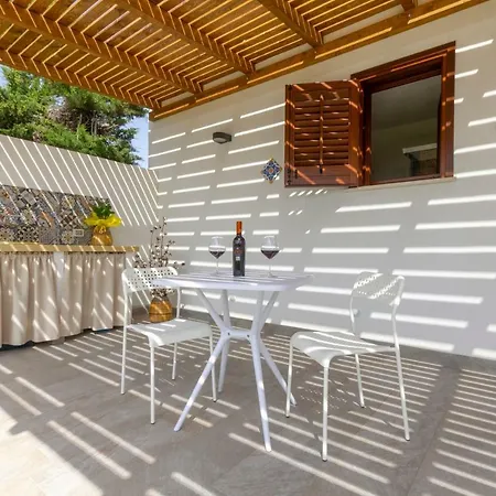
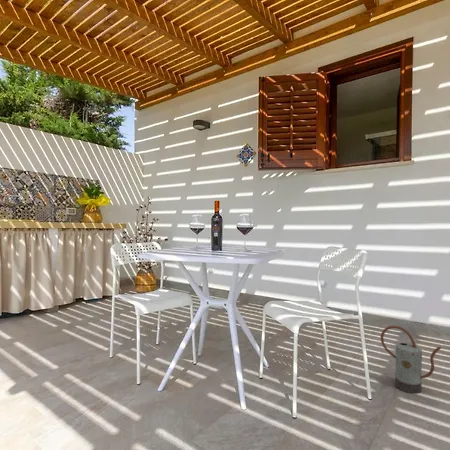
+ watering can [380,325,442,394]
